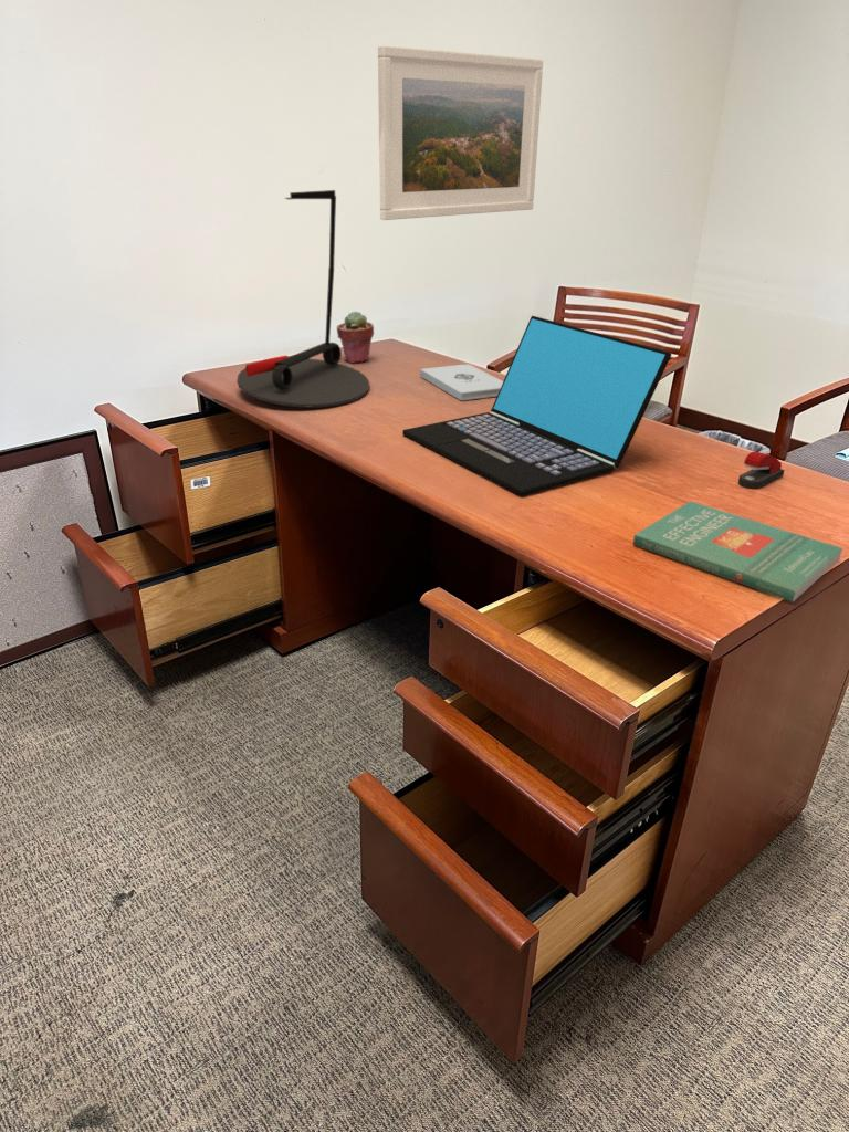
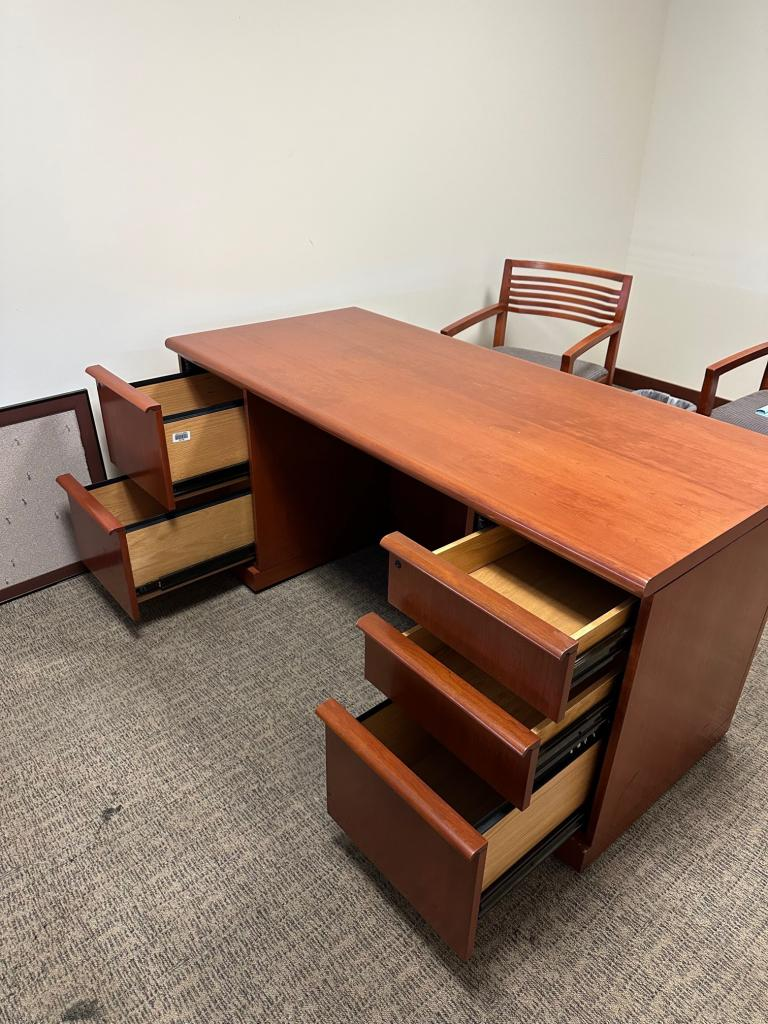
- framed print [377,44,544,221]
- desk lamp [235,189,370,409]
- stapler [737,451,785,489]
- book [632,500,843,604]
- notepad [419,364,504,401]
- laptop [401,315,672,497]
- potted succulent [336,310,375,364]
